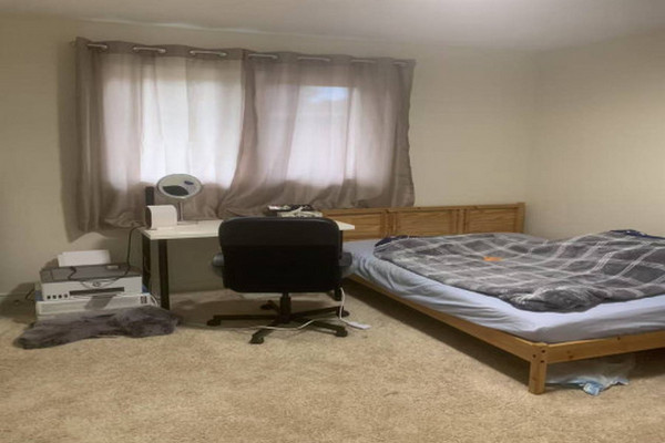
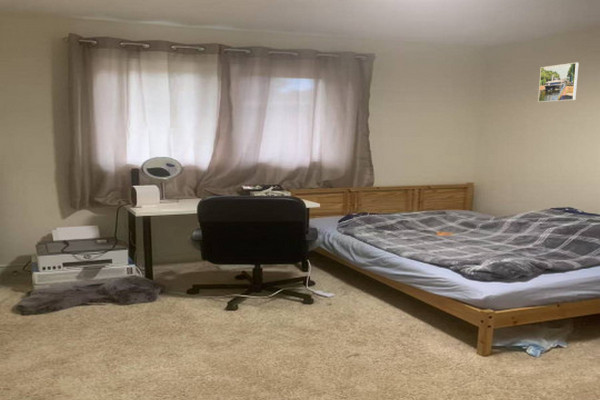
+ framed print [537,62,580,103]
